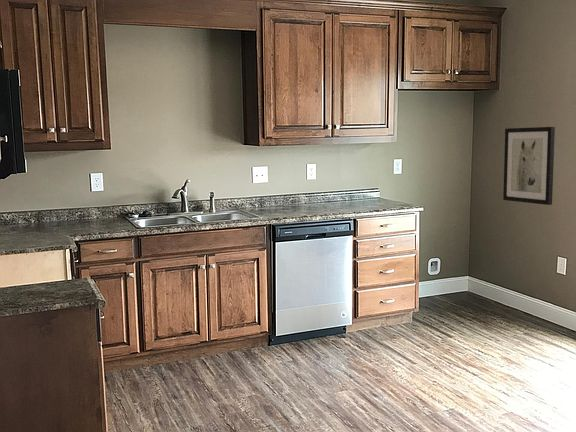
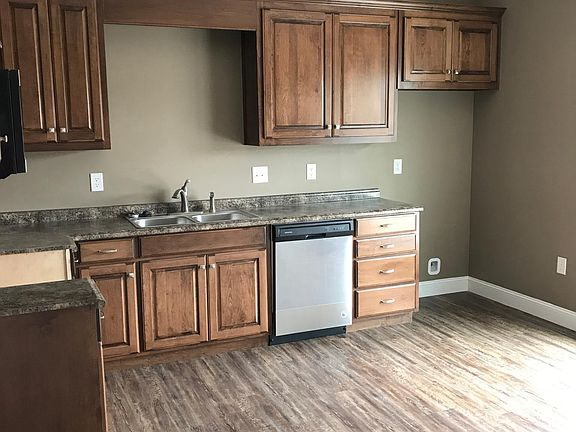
- wall art [502,126,556,206]
